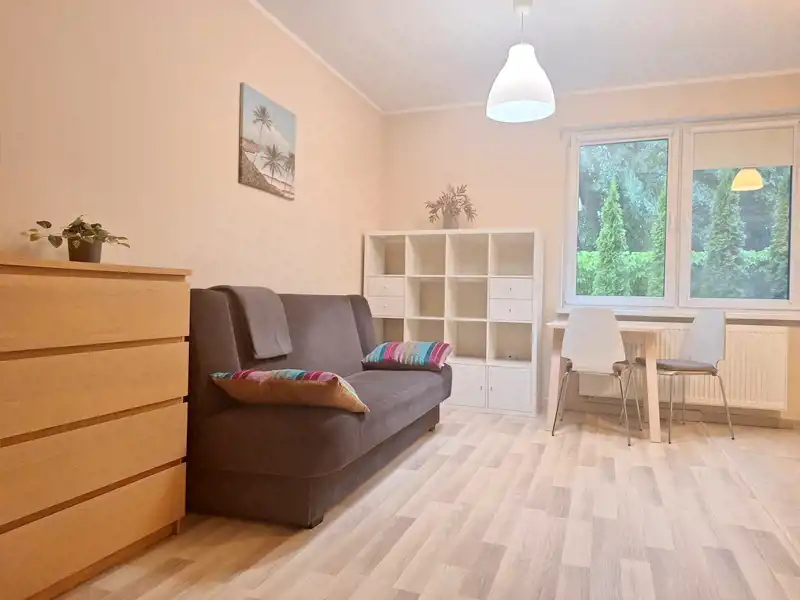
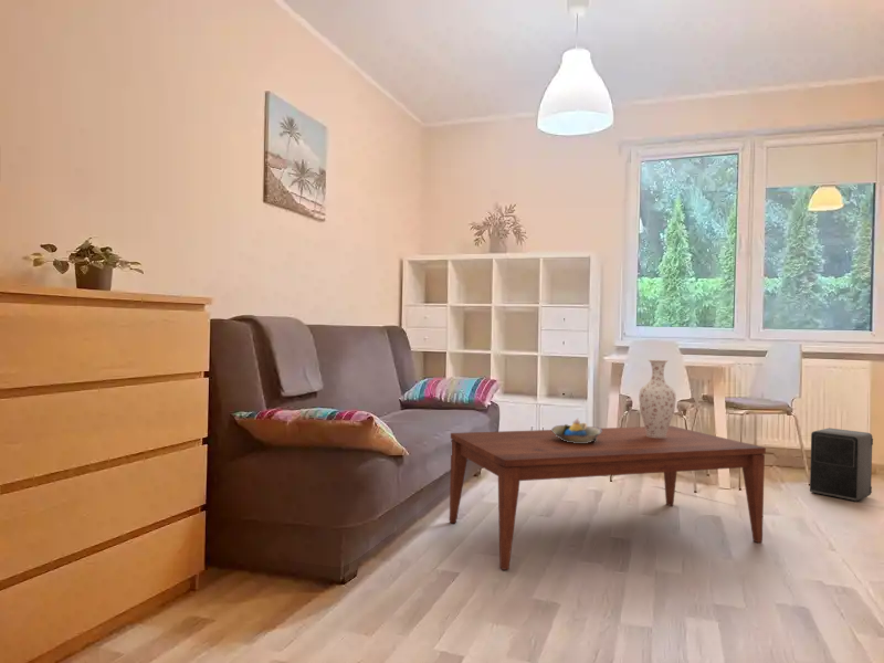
+ vase [638,359,677,438]
+ speaker [809,428,874,503]
+ coffee table [449,425,767,571]
+ decorative bowl [550,417,602,443]
